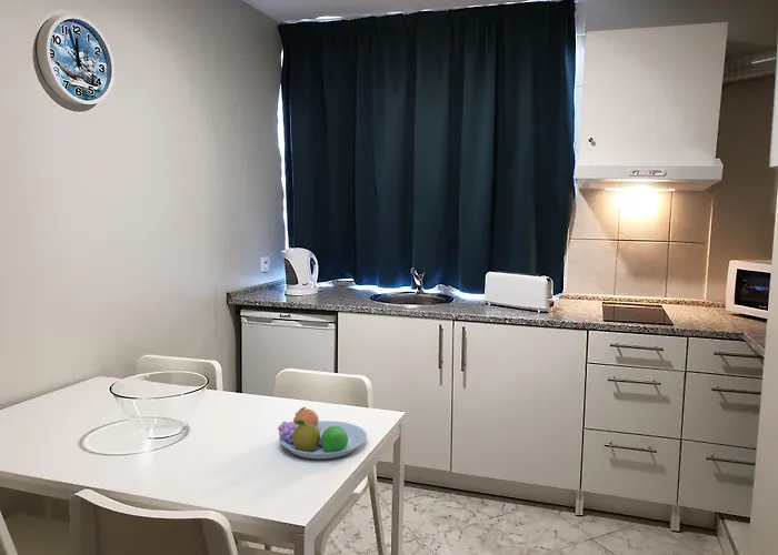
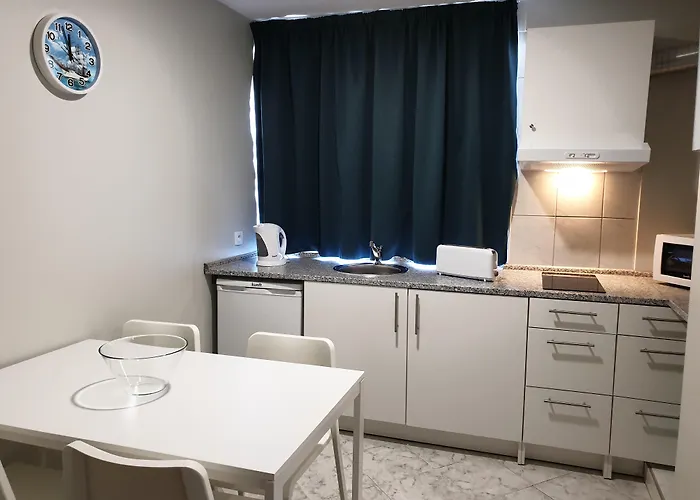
- fruit bowl [277,406,368,461]
